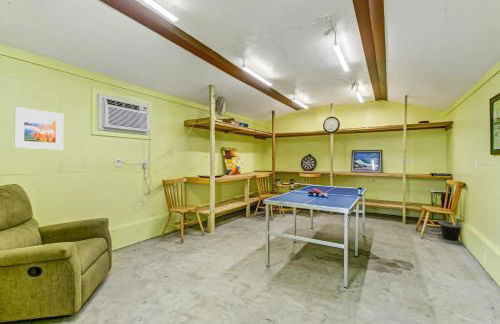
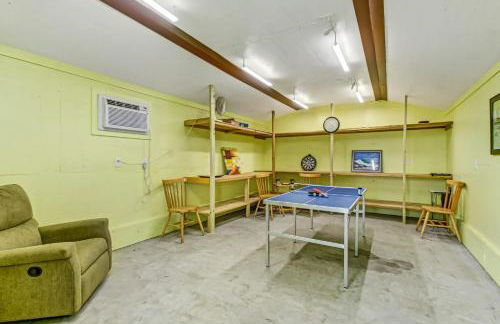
- wastebasket [438,220,464,244]
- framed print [14,106,64,150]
